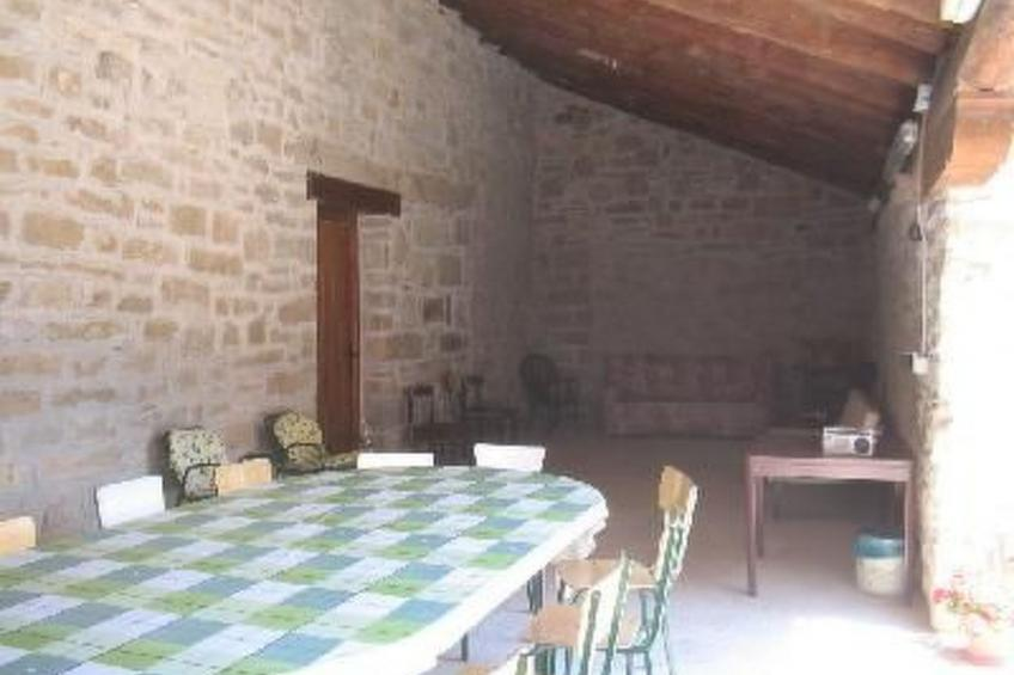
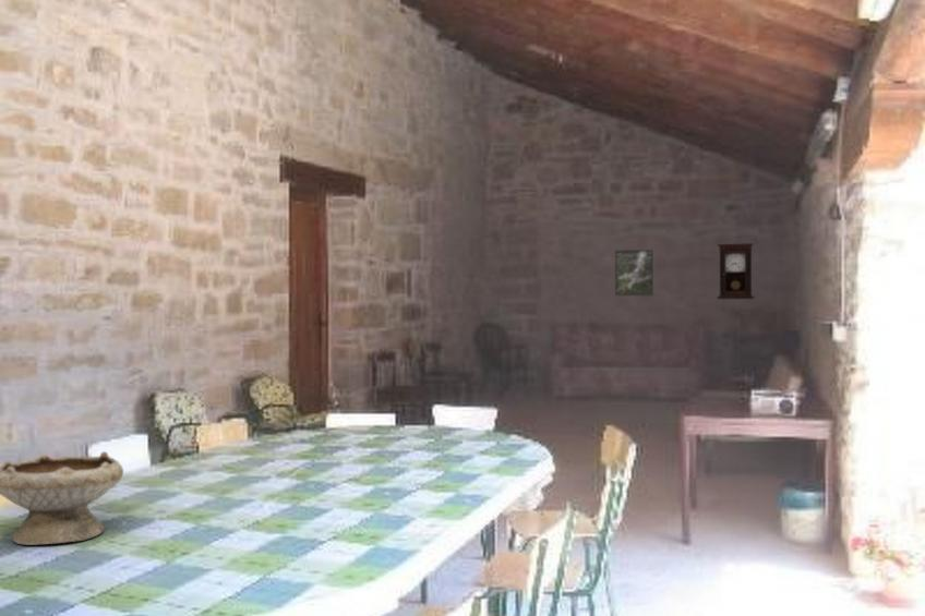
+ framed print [614,249,654,297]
+ bowl [0,450,124,546]
+ pendulum clock [716,242,756,300]
